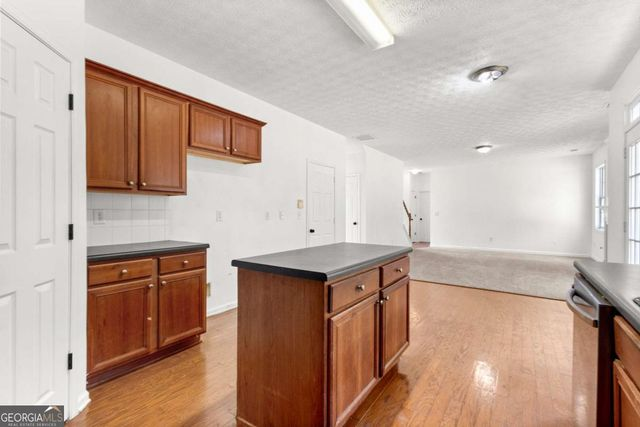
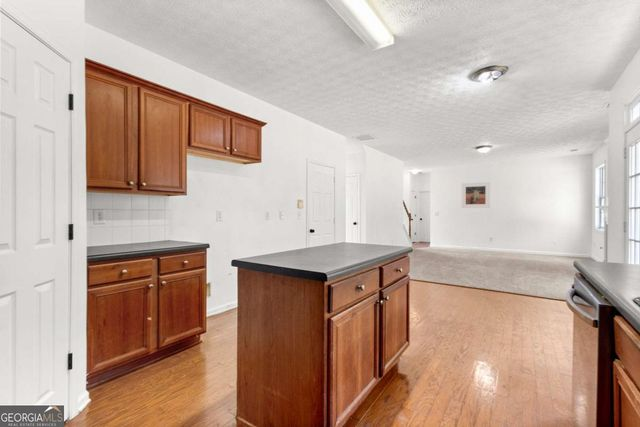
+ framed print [461,181,491,209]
